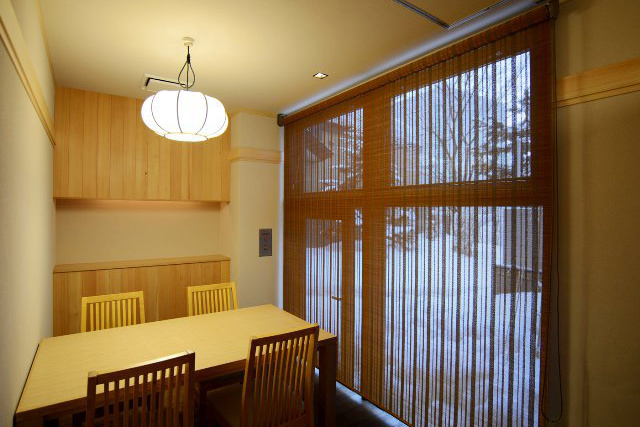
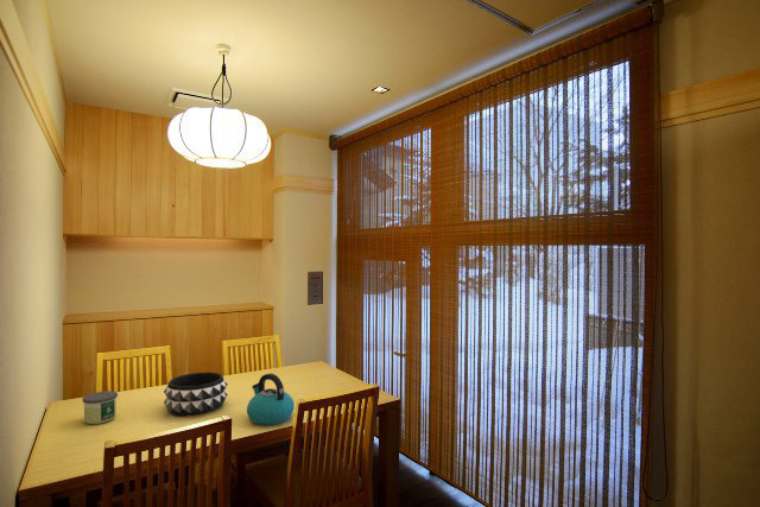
+ decorative bowl [163,372,228,418]
+ kettle [246,373,296,426]
+ candle [81,389,119,425]
